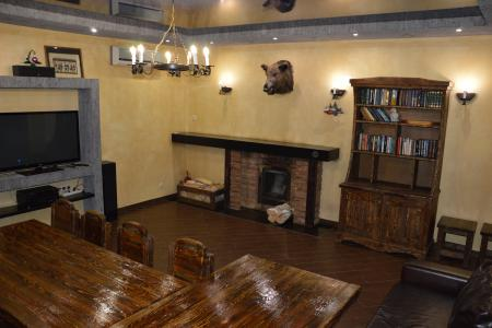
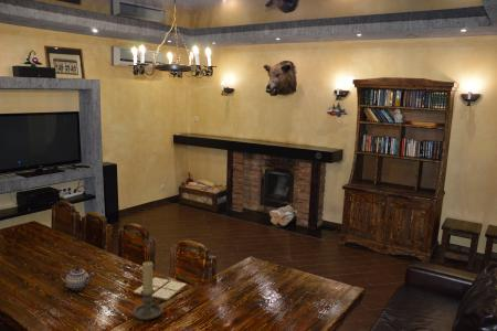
+ drink coaster [133,276,188,301]
+ candle holder [131,260,163,320]
+ teapot [60,266,96,291]
